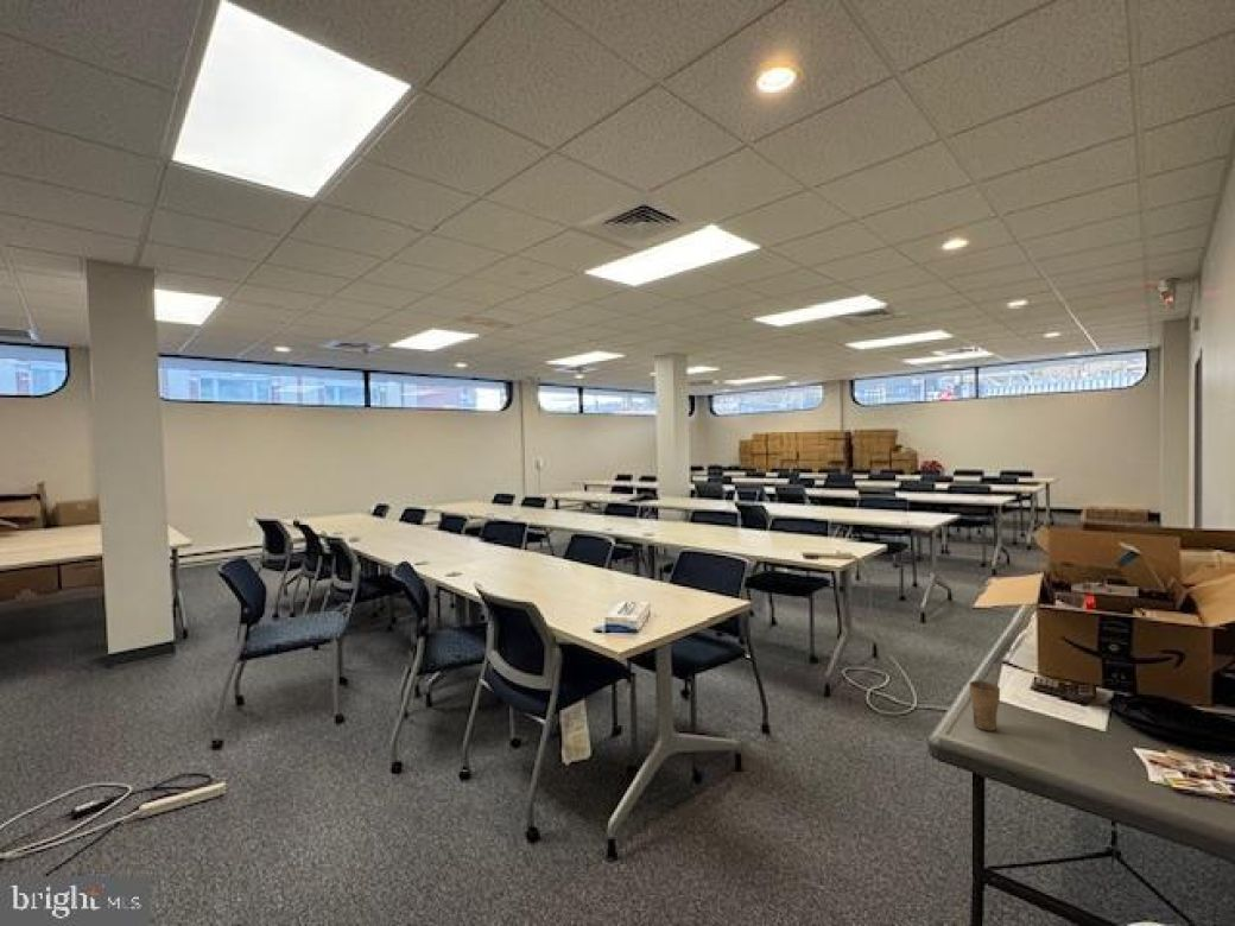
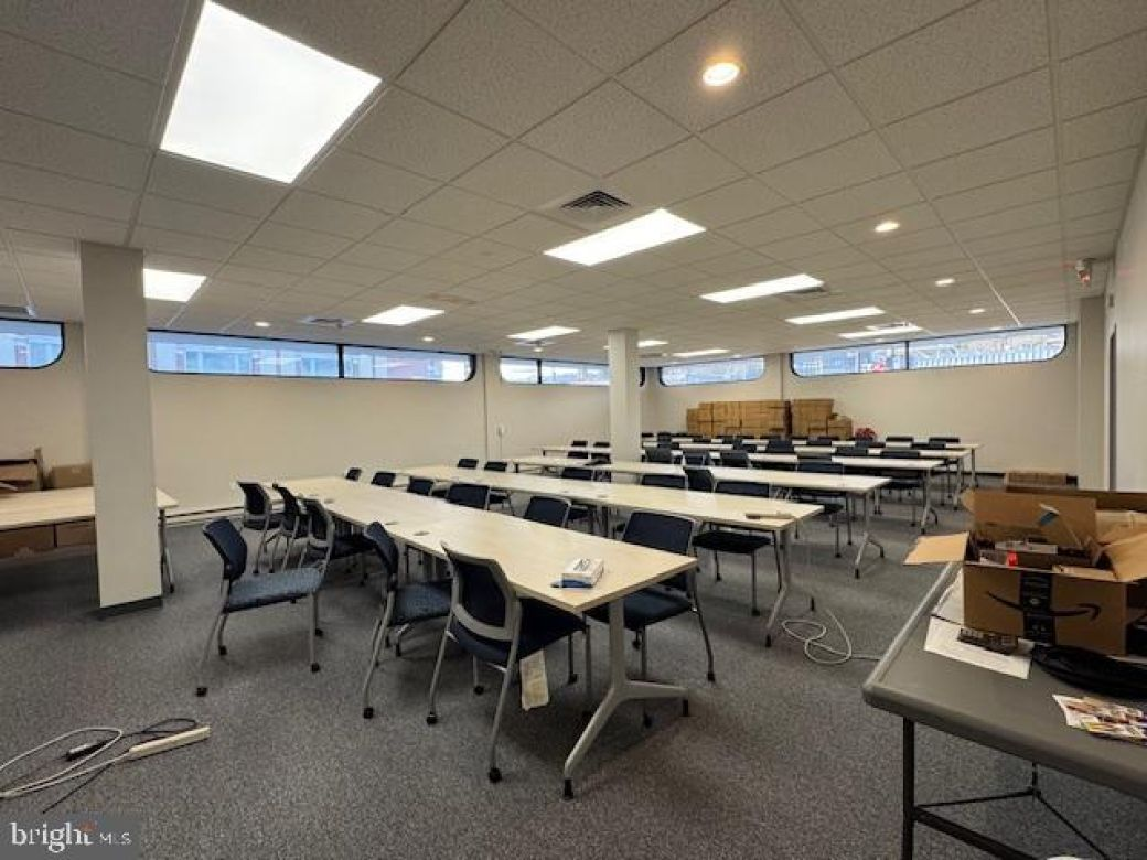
- cup [968,678,1001,731]
